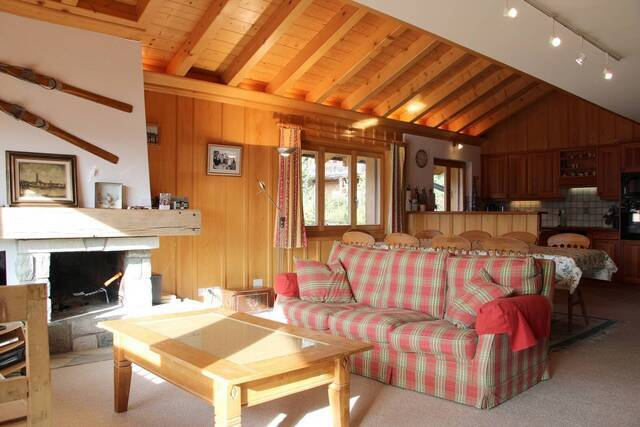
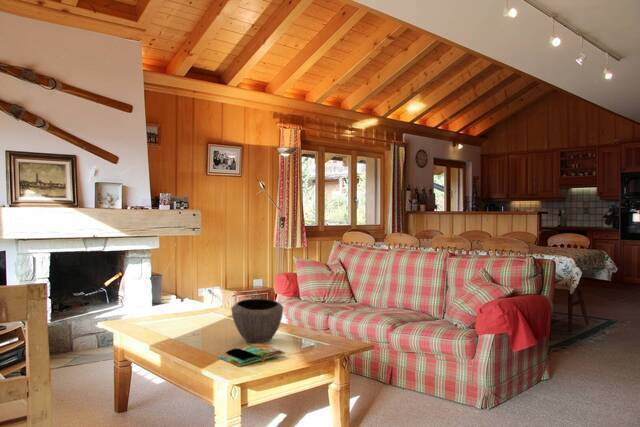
+ bowl [230,298,284,343]
+ book [218,343,286,367]
